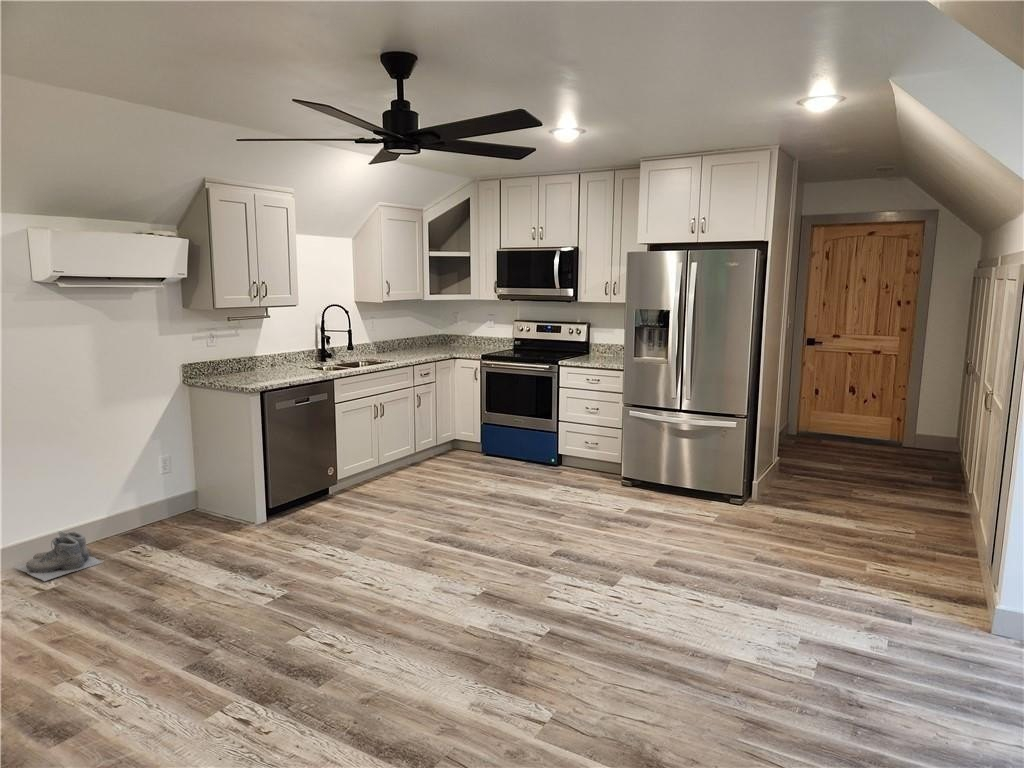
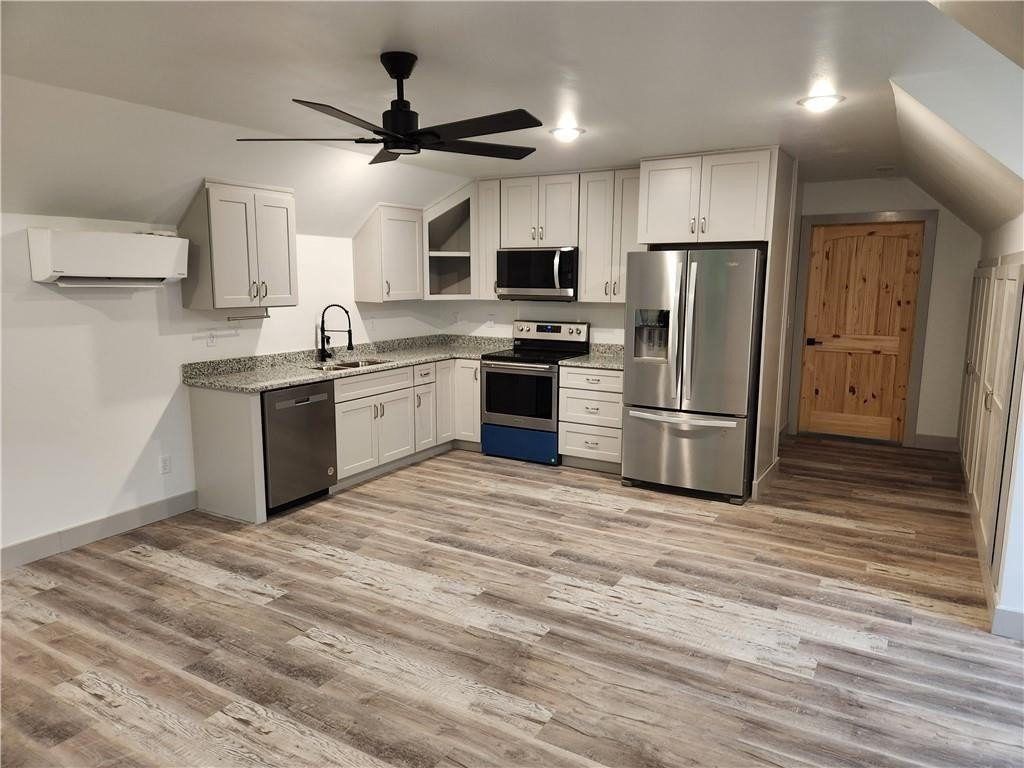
- boots [12,530,104,582]
